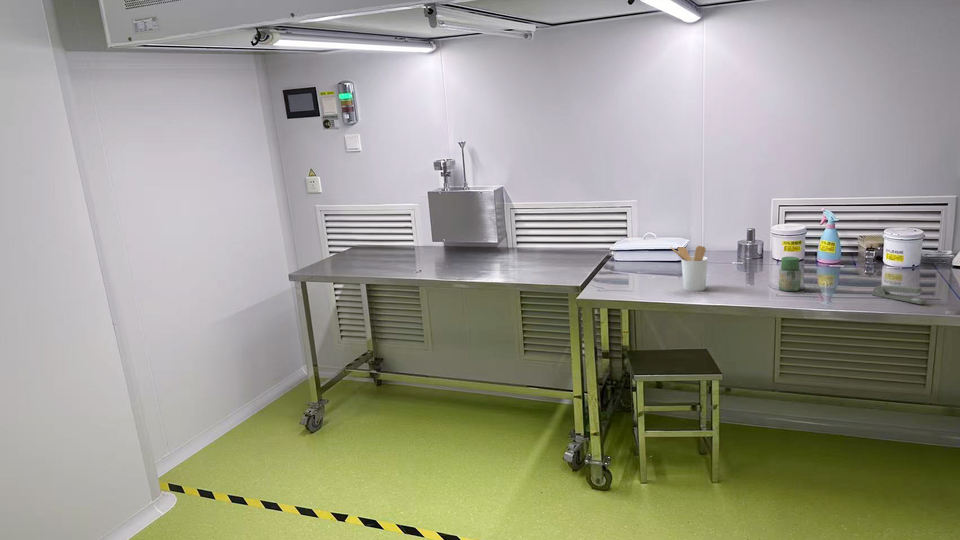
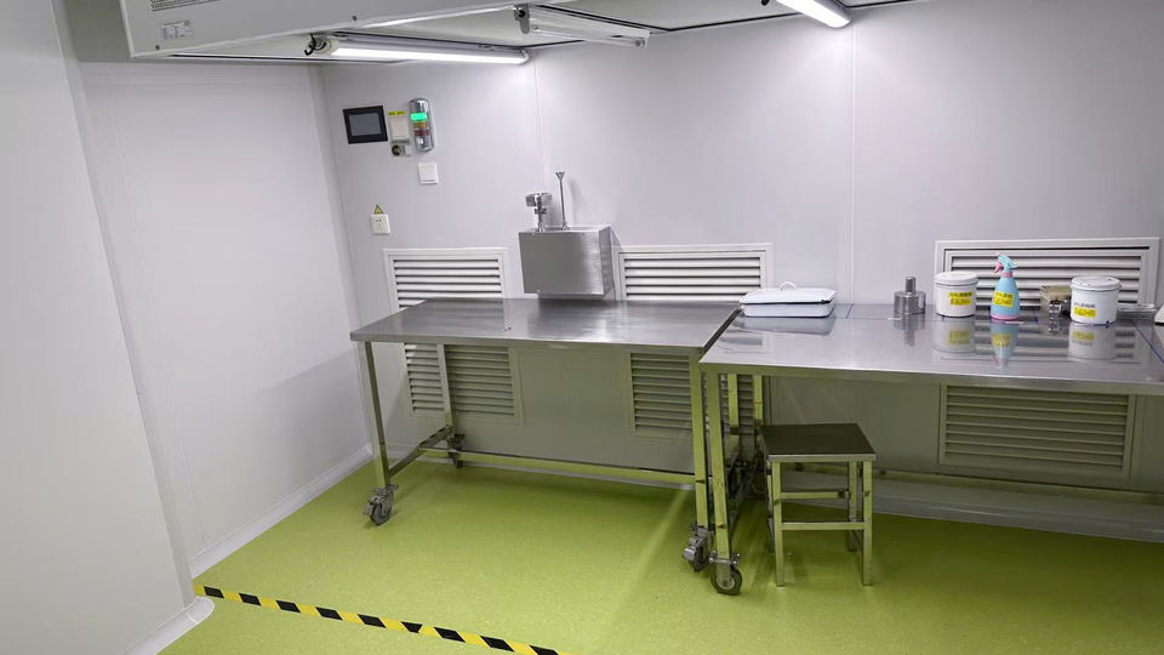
- jar [778,256,802,292]
- utensil holder [670,245,708,292]
- stapler [871,284,927,305]
